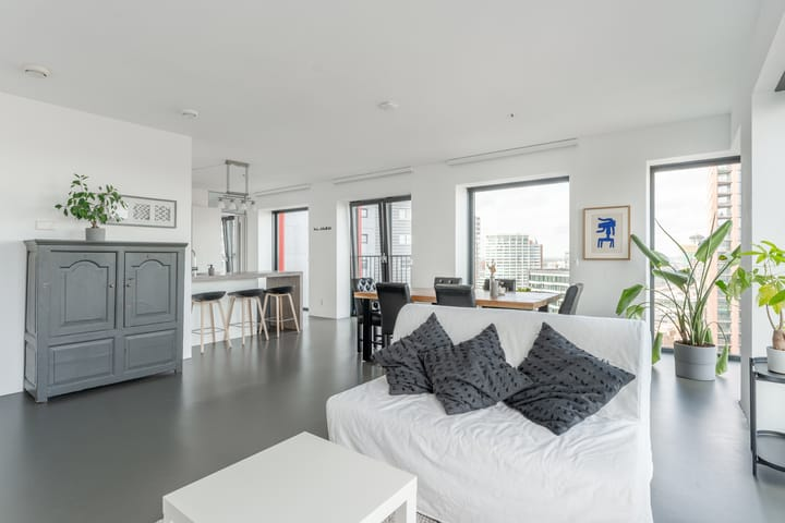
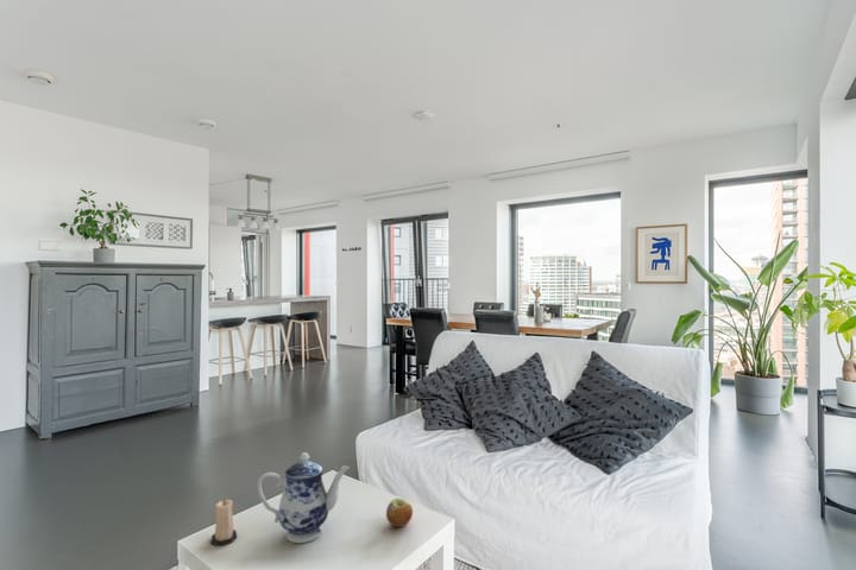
+ candle [210,499,238,546]
+ apple [385,498,414,528]
+ teapot [257,451,351,544]
